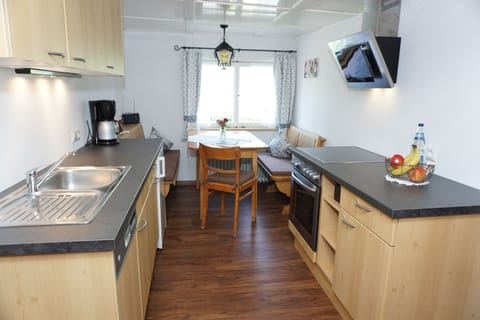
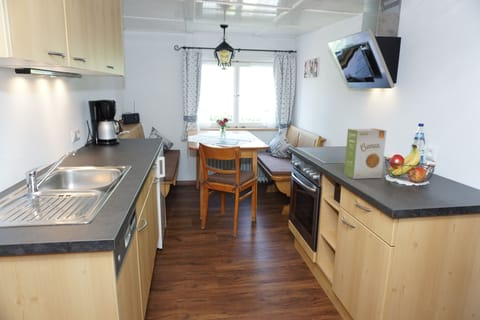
+ food box [343,128,387,180]
